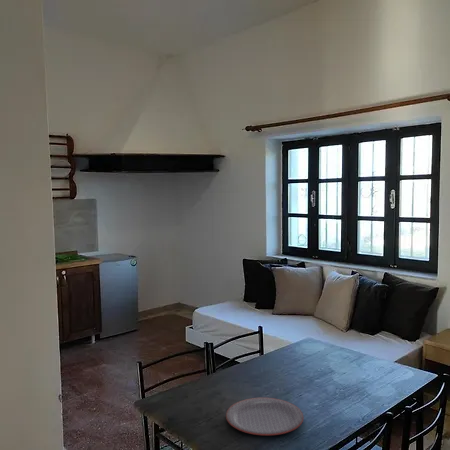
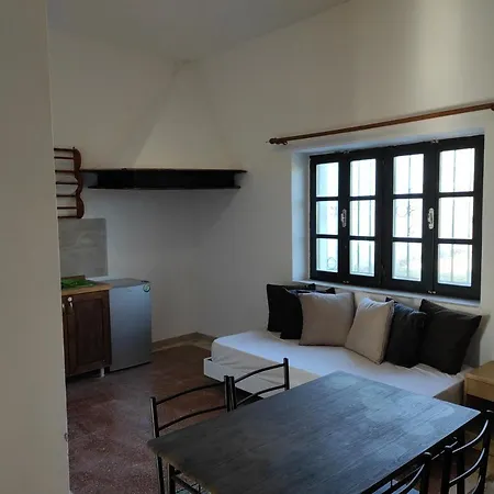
- plate [225,397,305,436]
